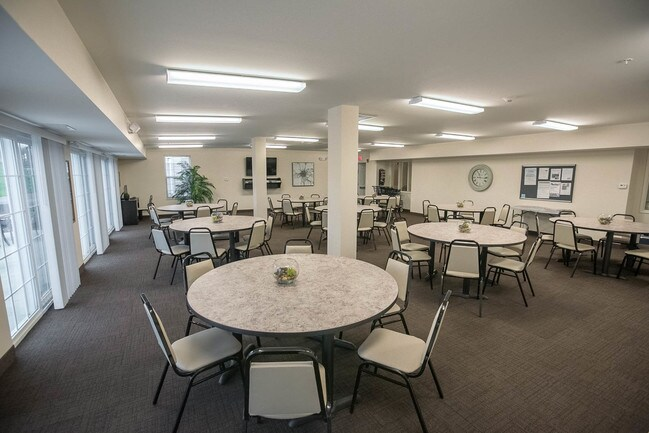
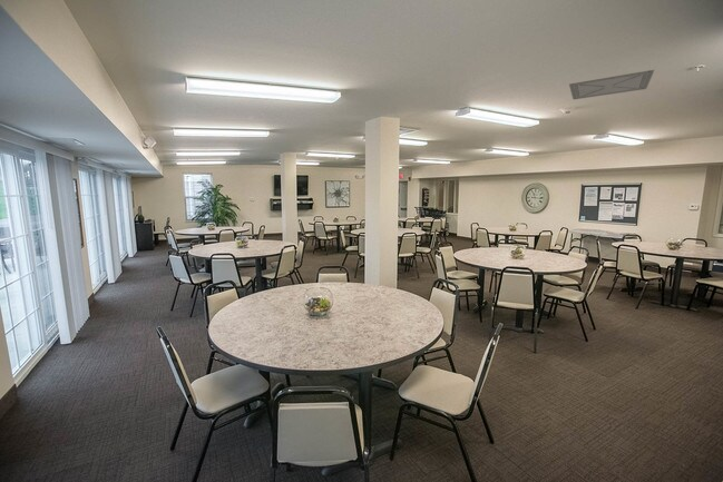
+ ceiling vent [568,69,655,100]
